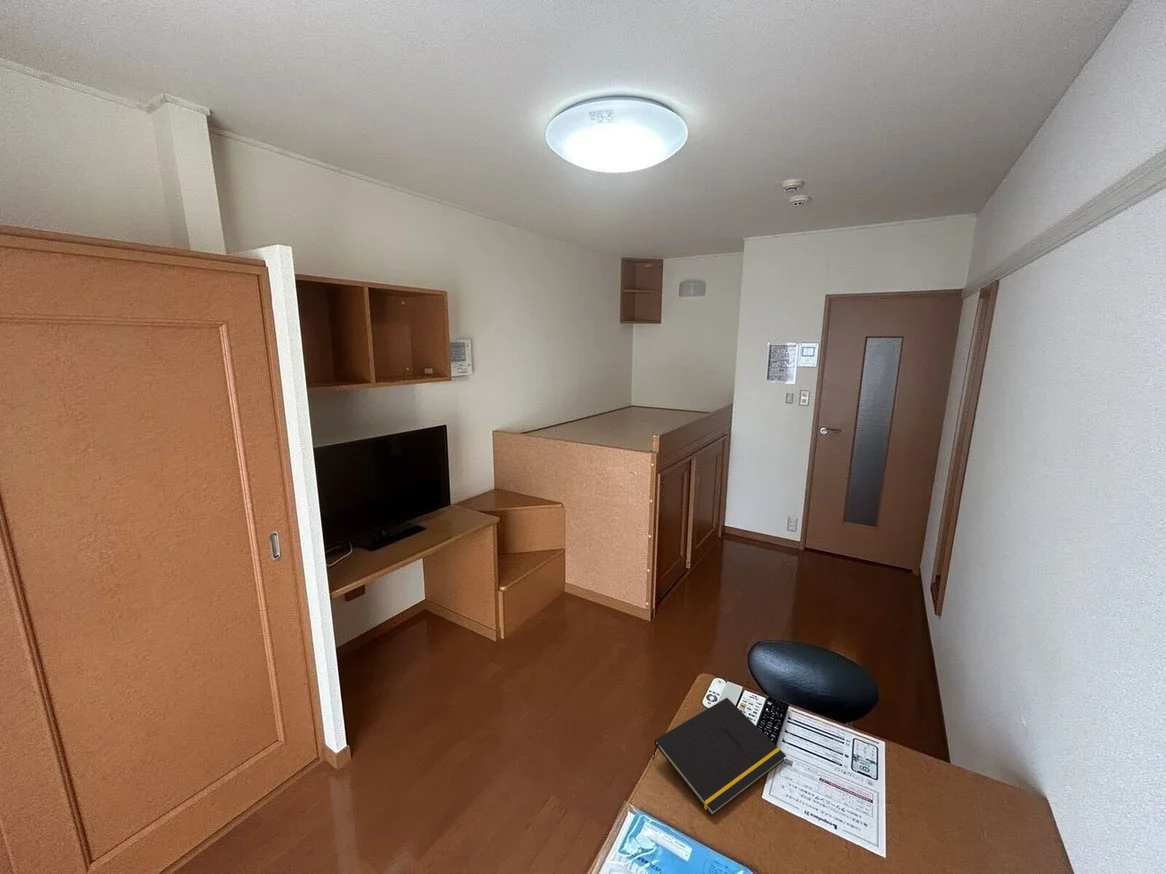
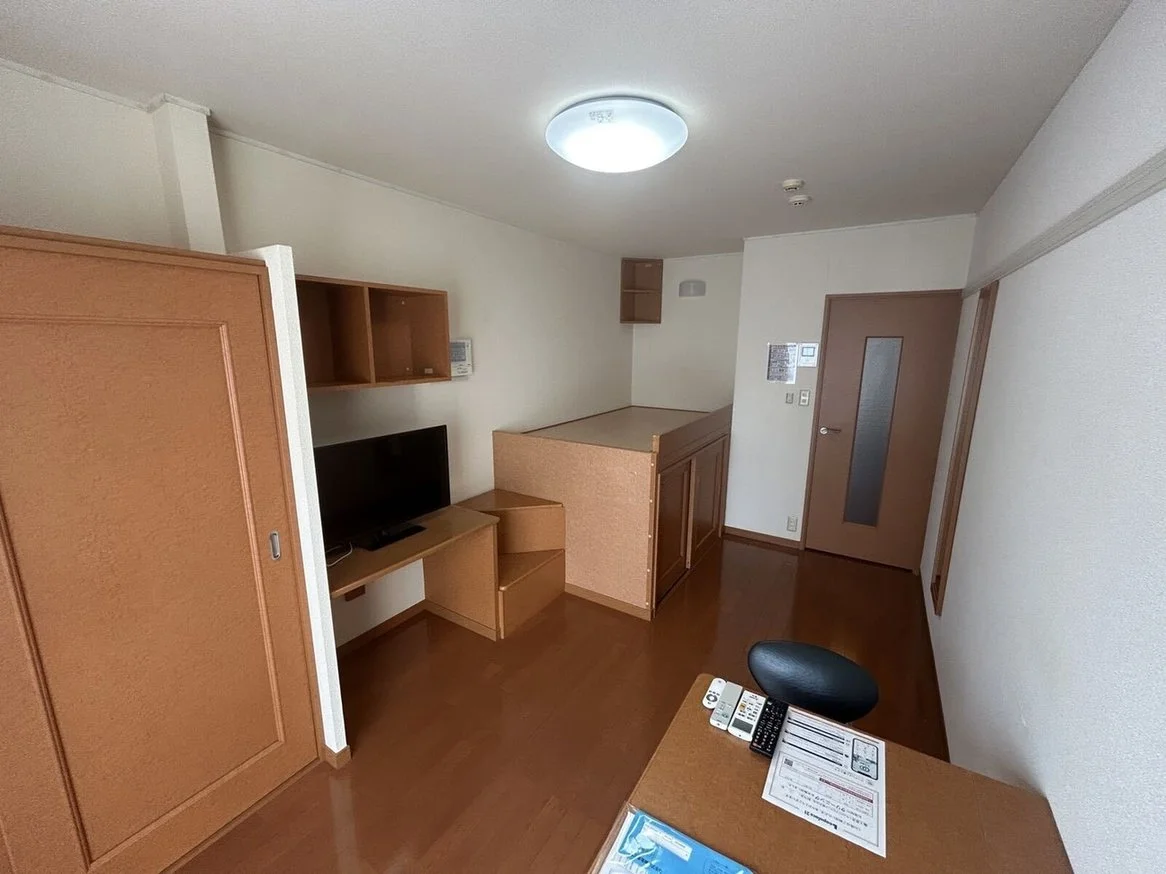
- notepad [651,697,787,817]
